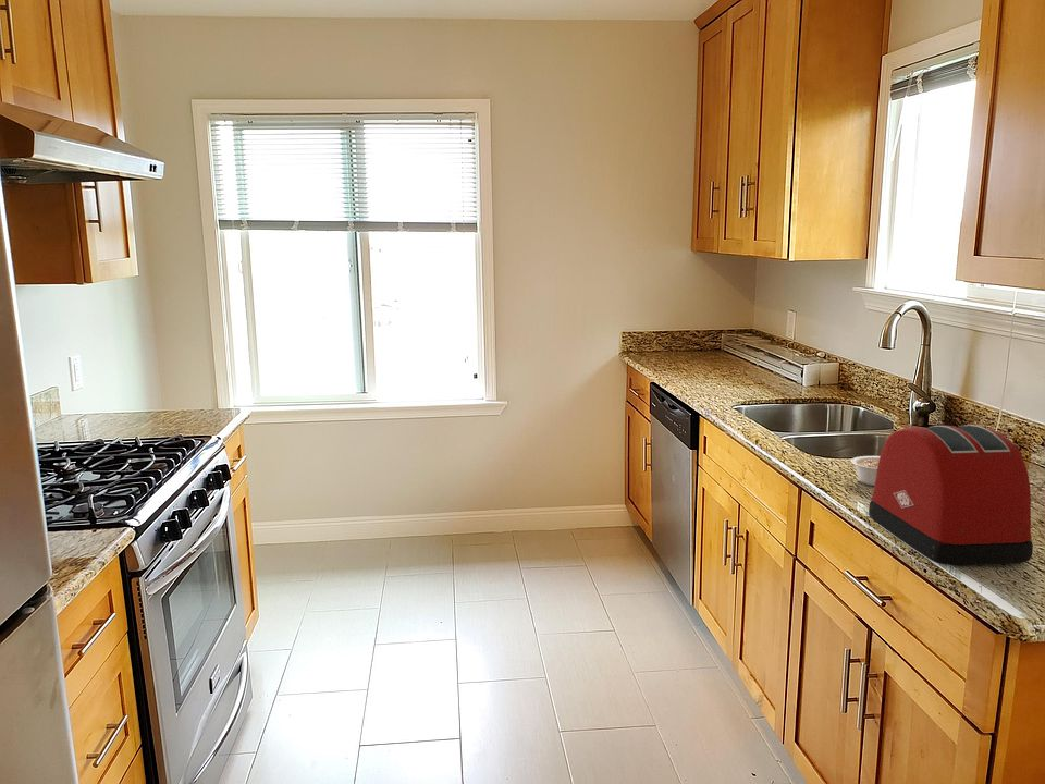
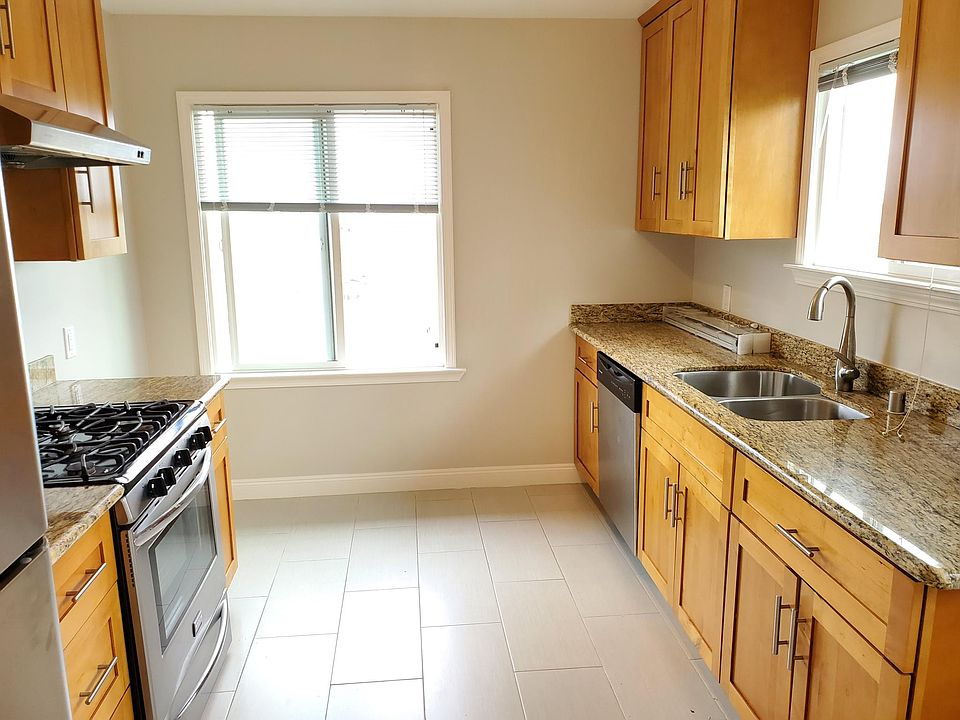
- legume [850,455,881,487]
- toaster [868,424,1034,566]
